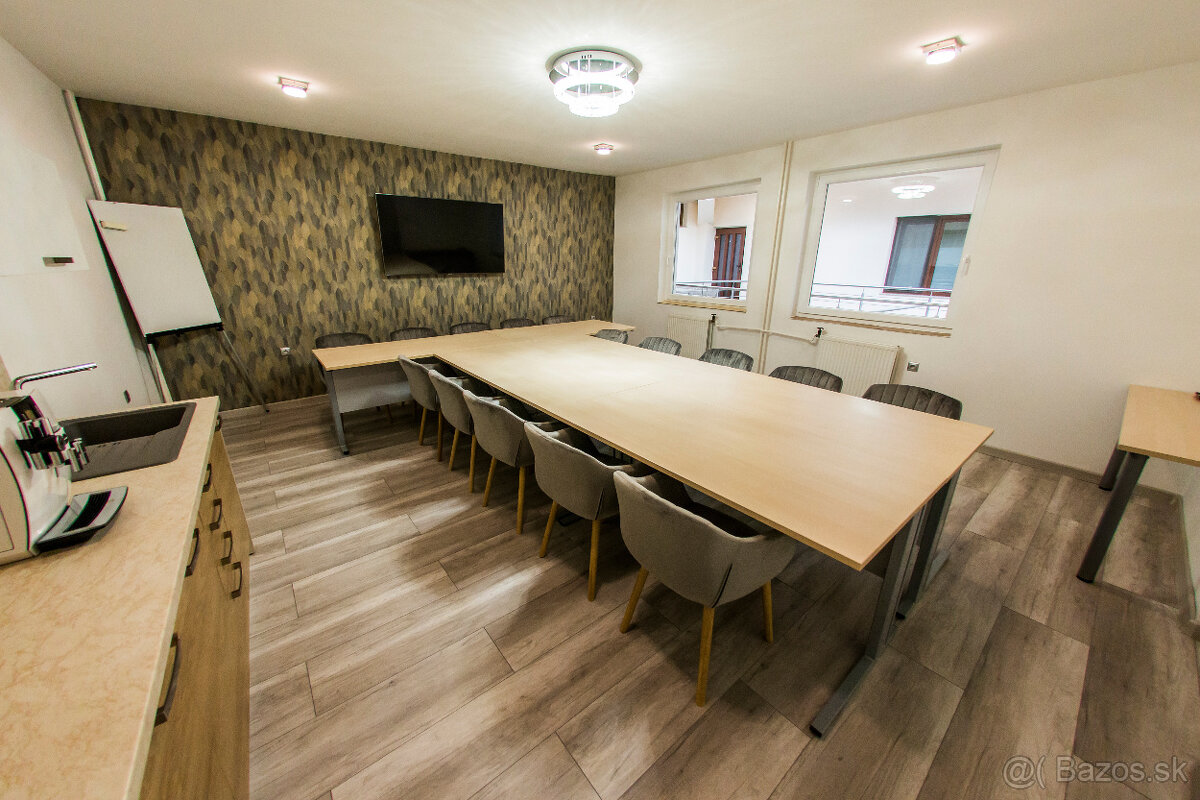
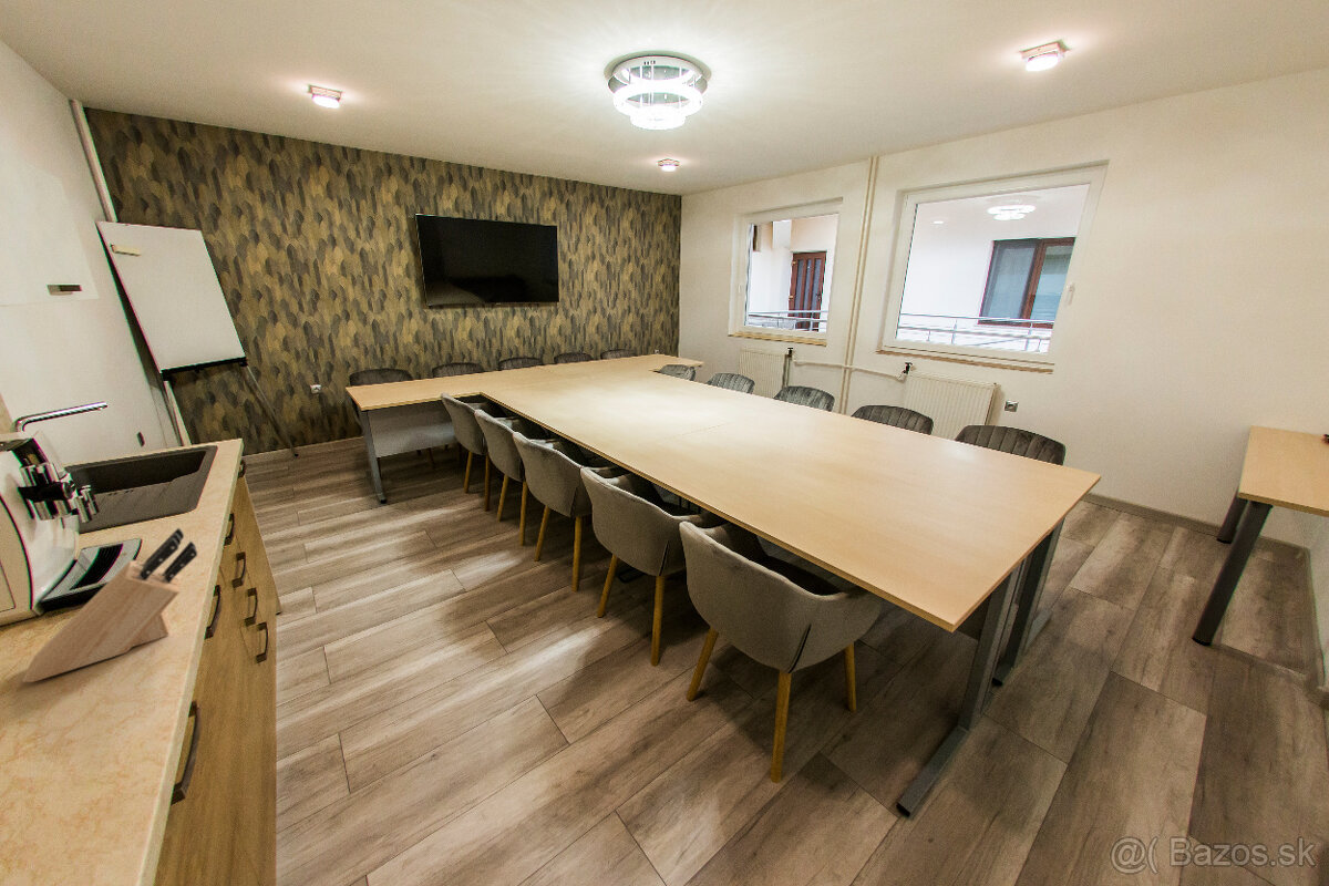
+ knife block [21,527,198,683]
